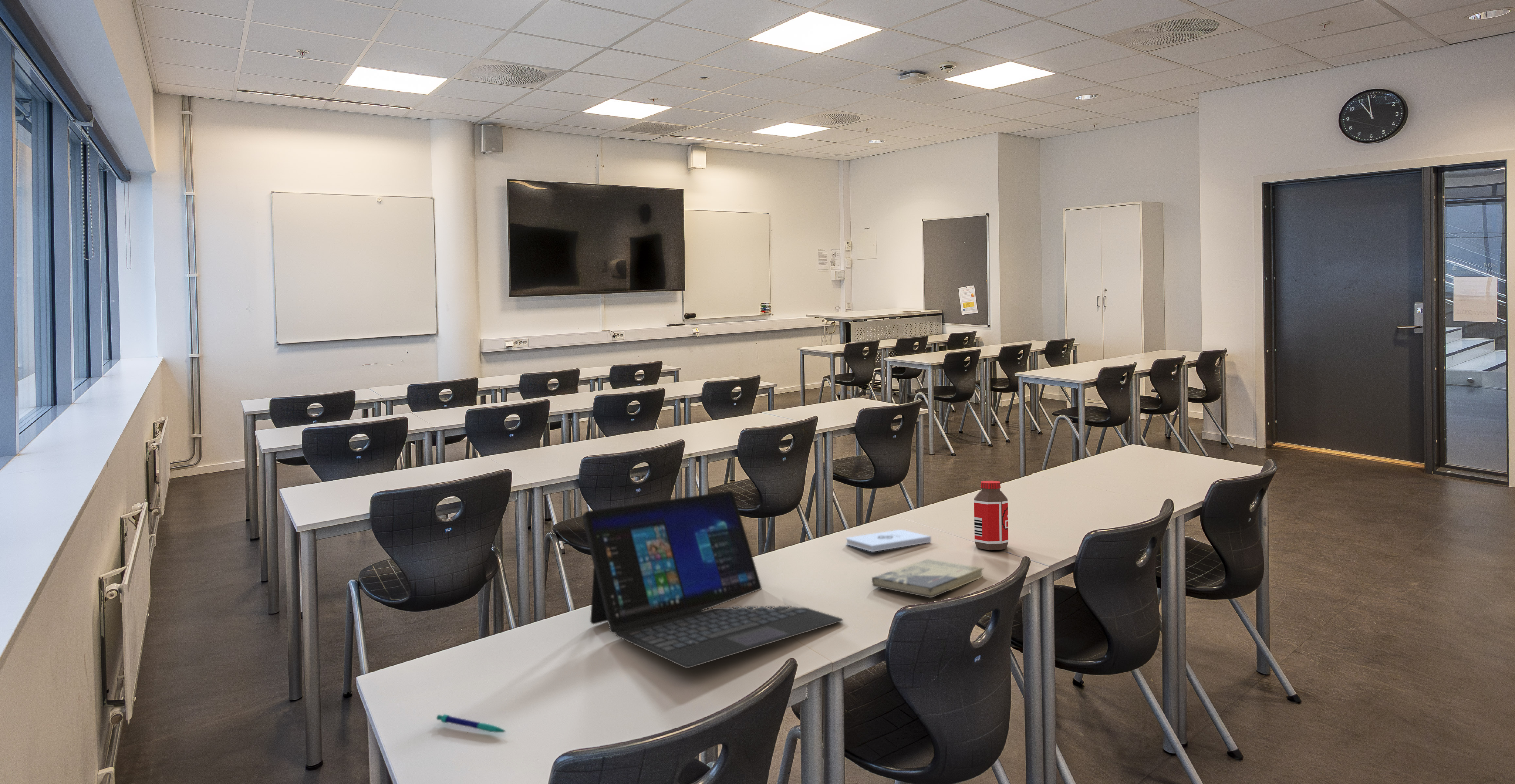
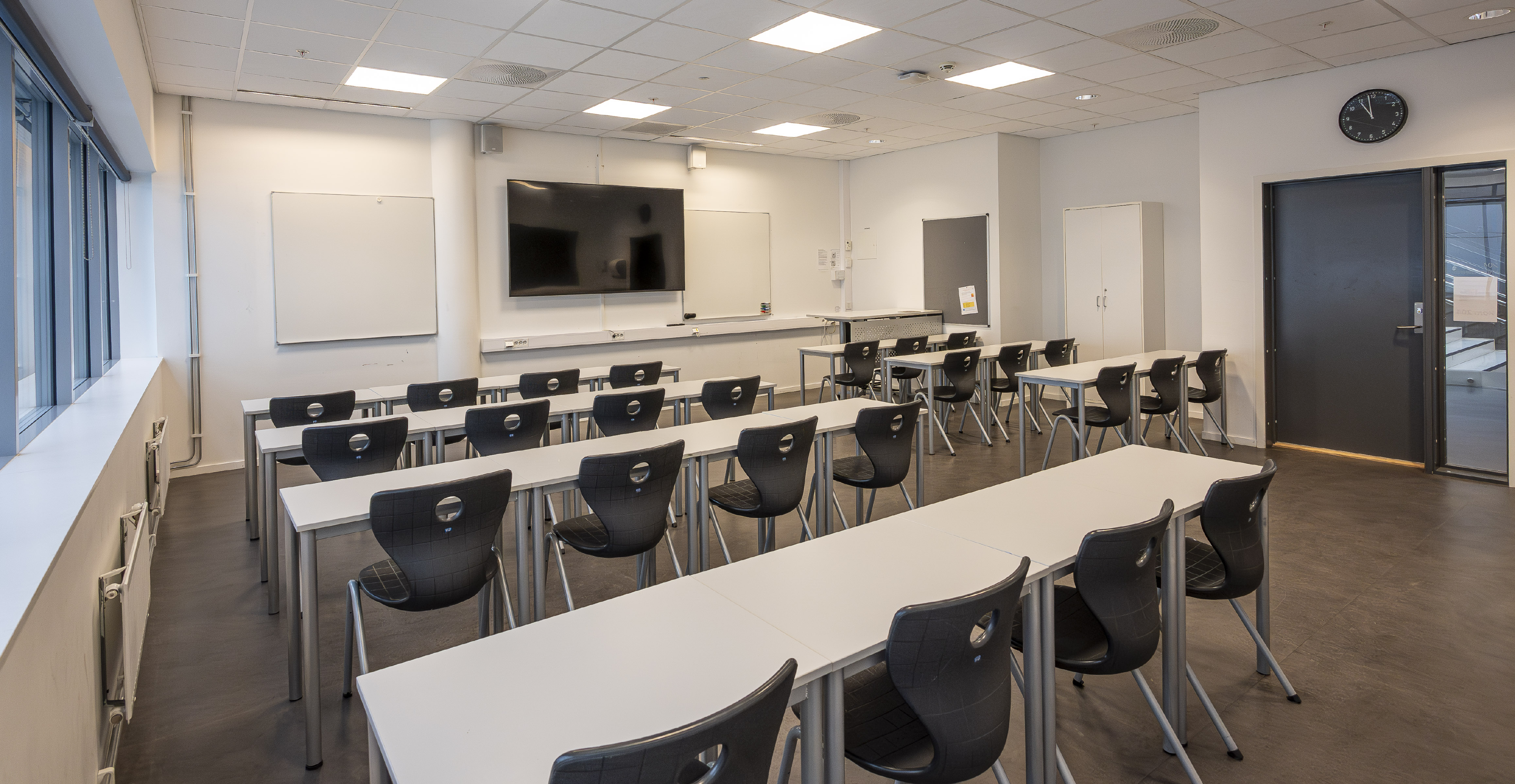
- pen [436,714,507,733]
- bottle [974,480,1009,551]
- notepad [846,529,931,552]
- laptop [582,491,844,668]
- book [871,559,984,598]
